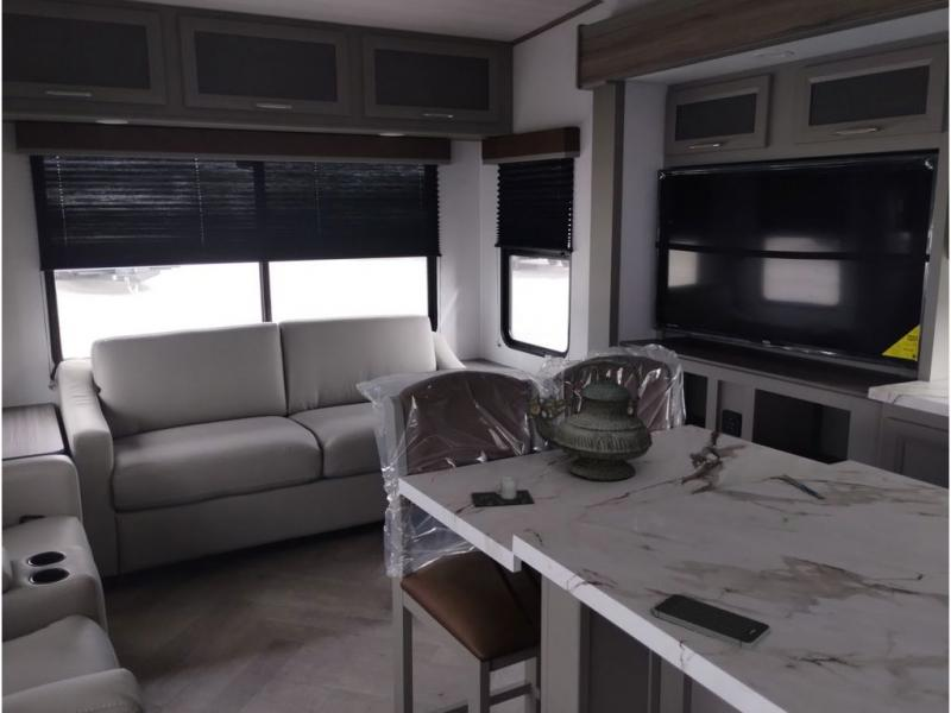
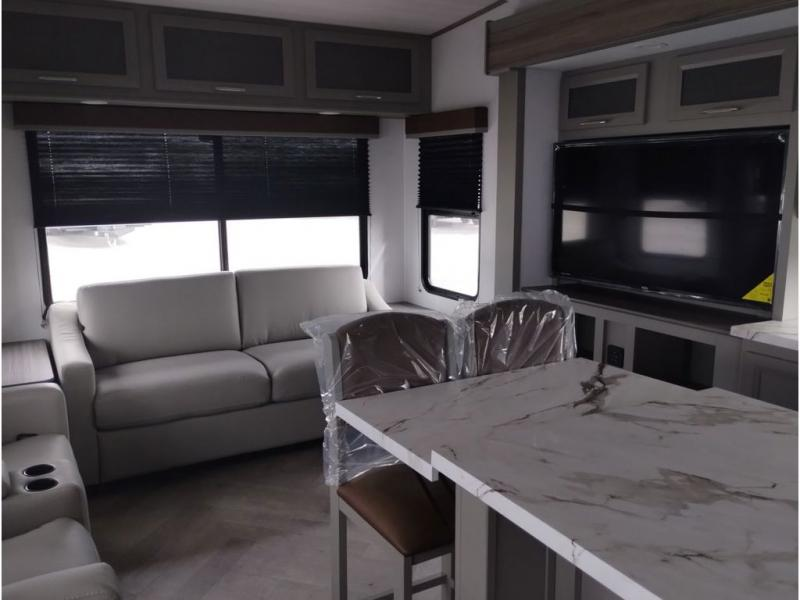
- mug [470,475,535,507]
- pen [781,473,826,500]
- teapot [519,355,654,482]
- smartphone [651,593,771,651]
